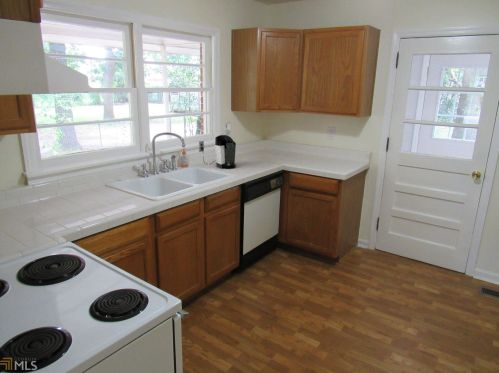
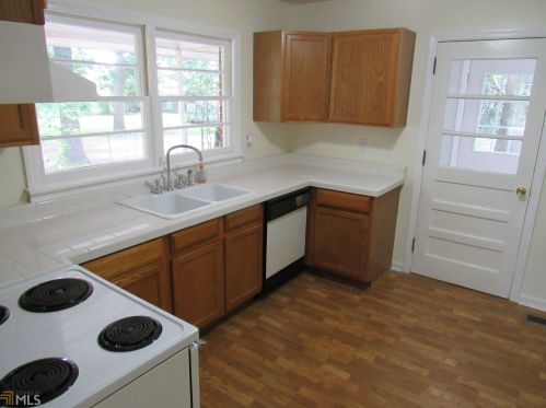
- coffee maker [198,134,237,169]
